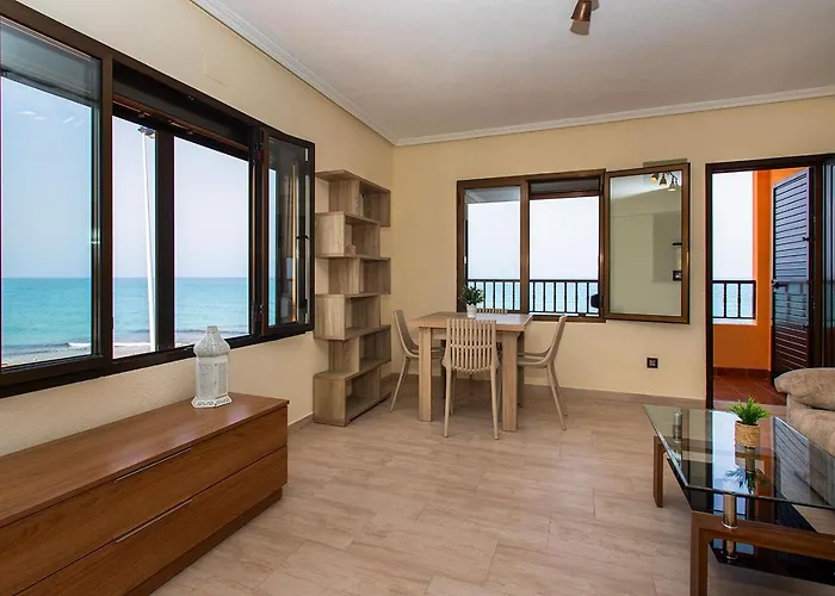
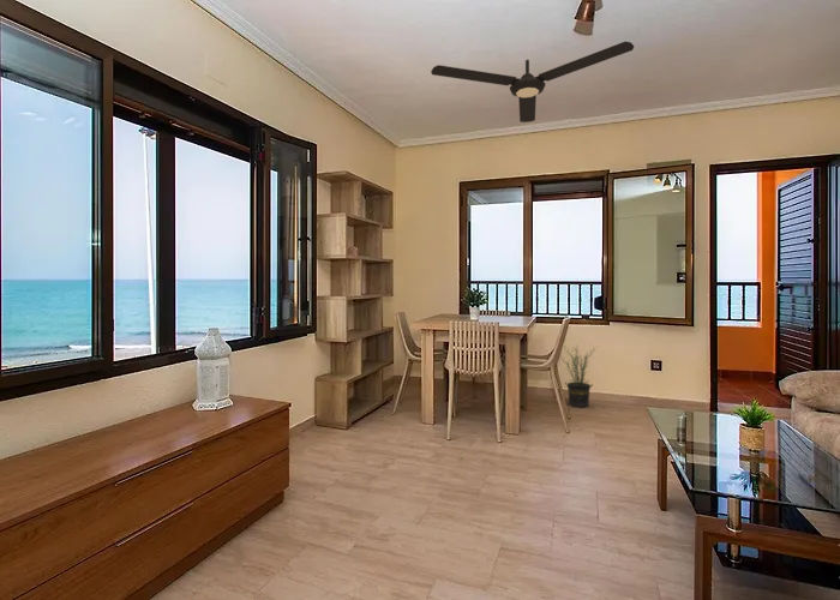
+ potted plant [559,344,600,408]
+ ceiling fan [430,41,635,124]
